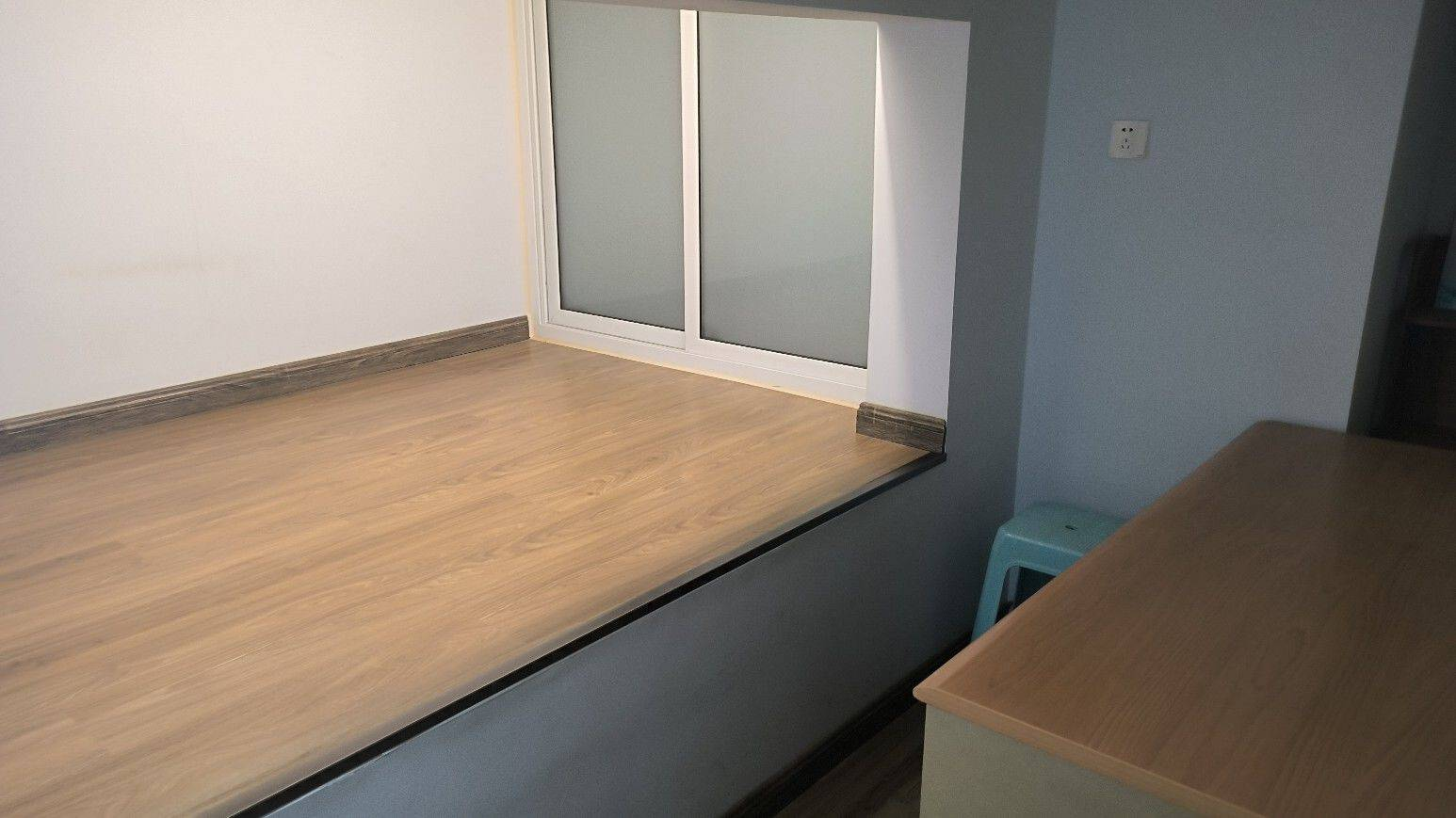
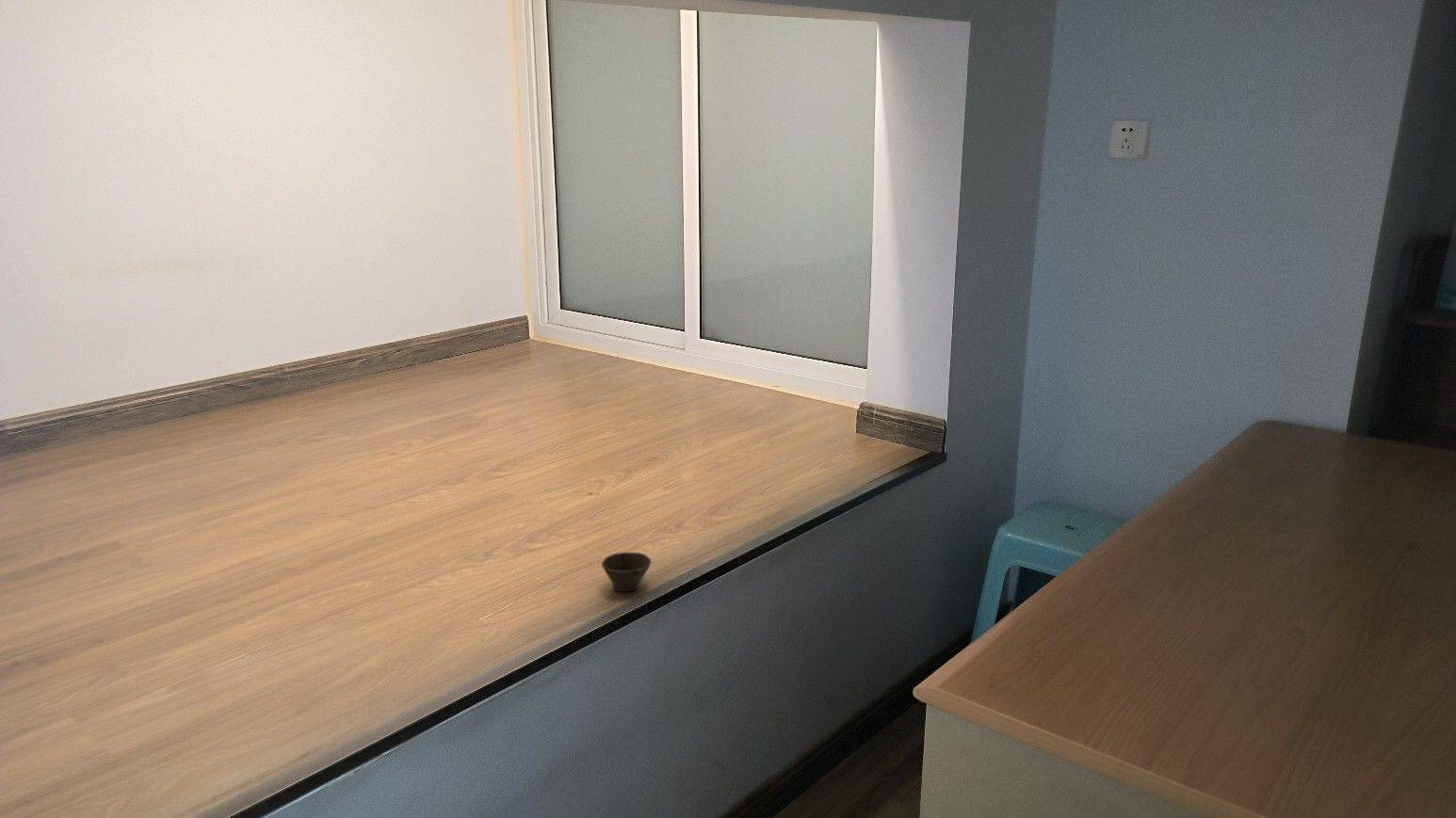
+ cup [601,552,653,592]
